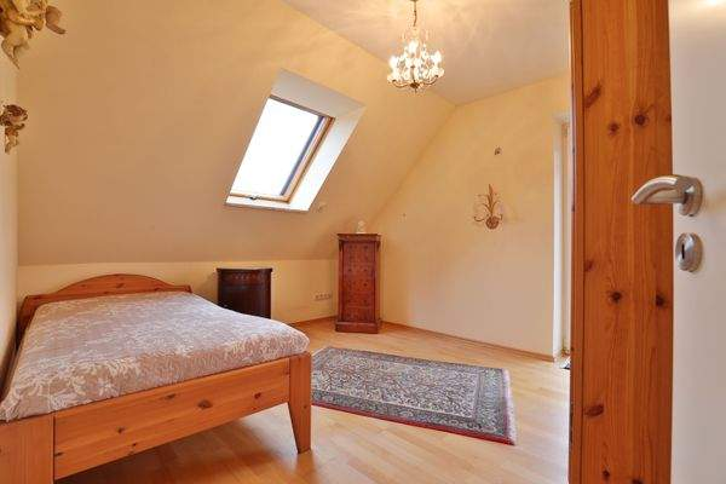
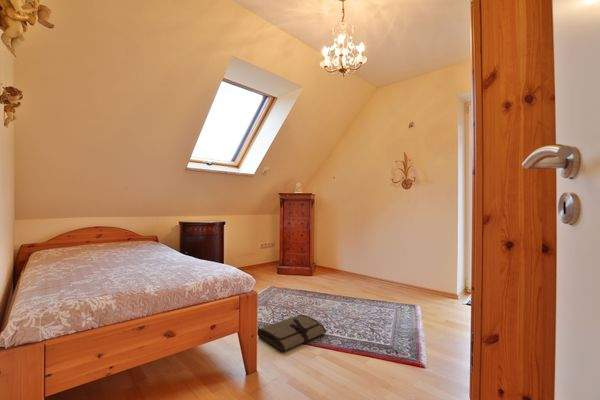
+ tool roll [257,314,327,353]
